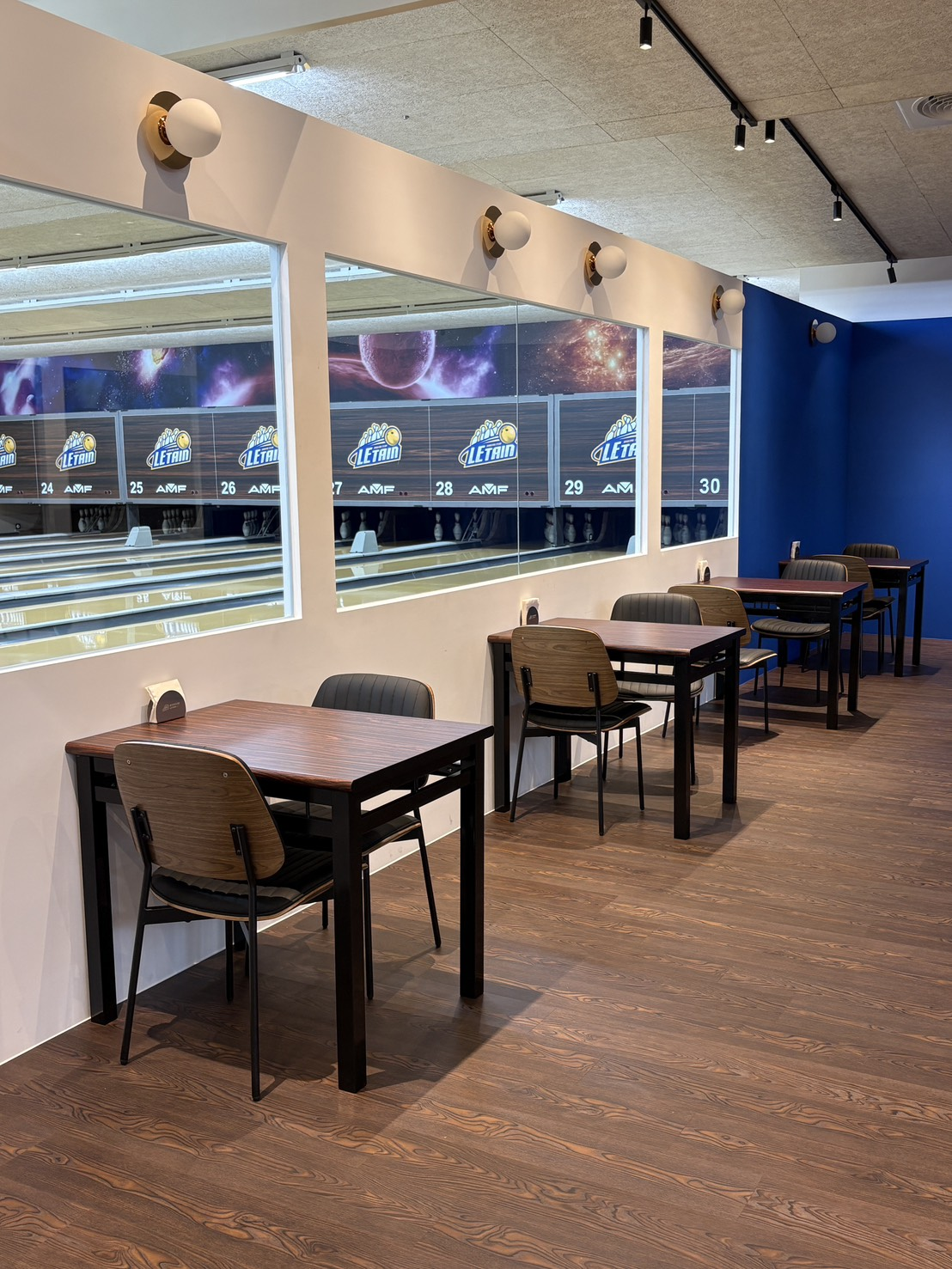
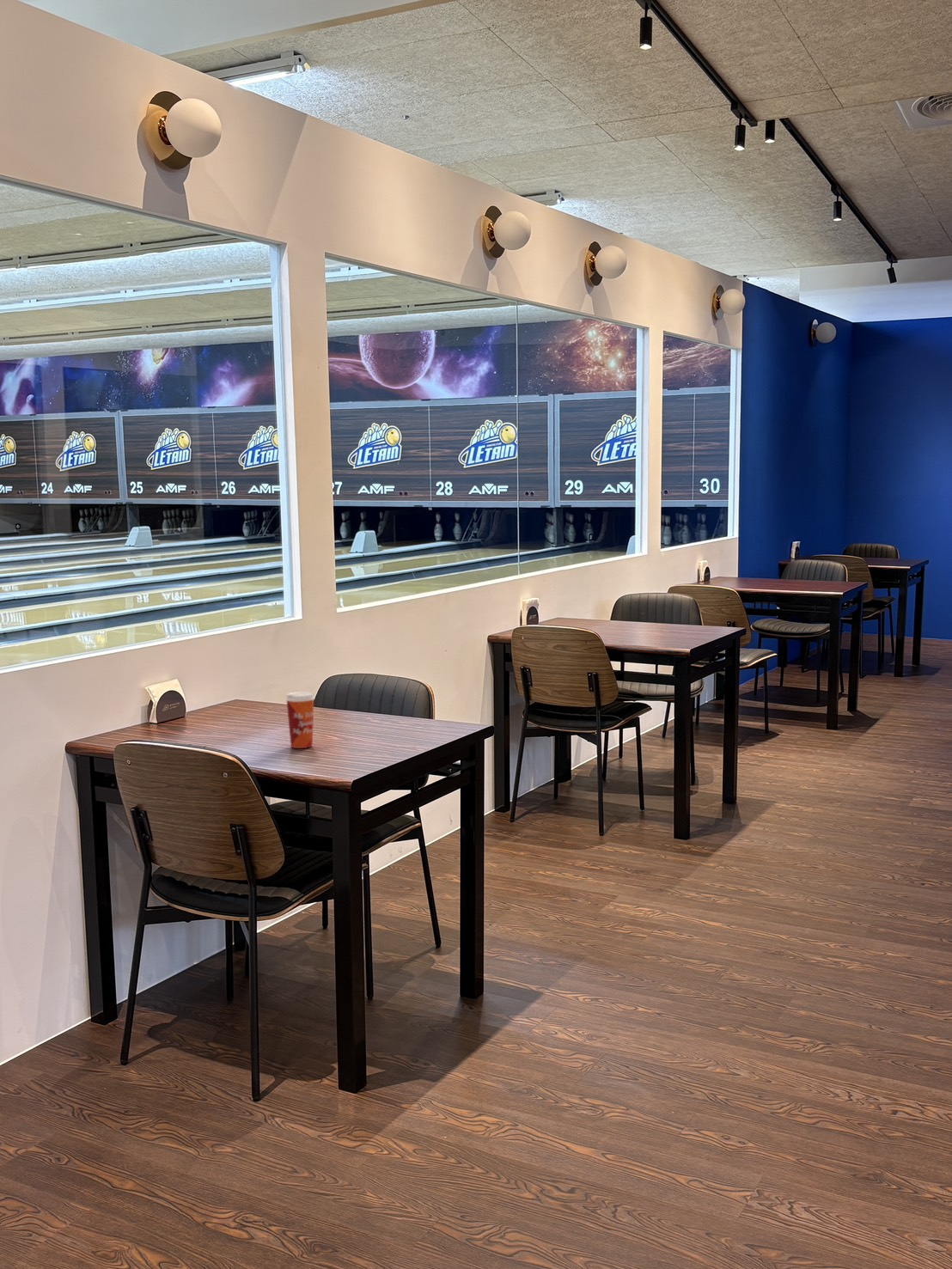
+ paper cup [284,691,316,749]
